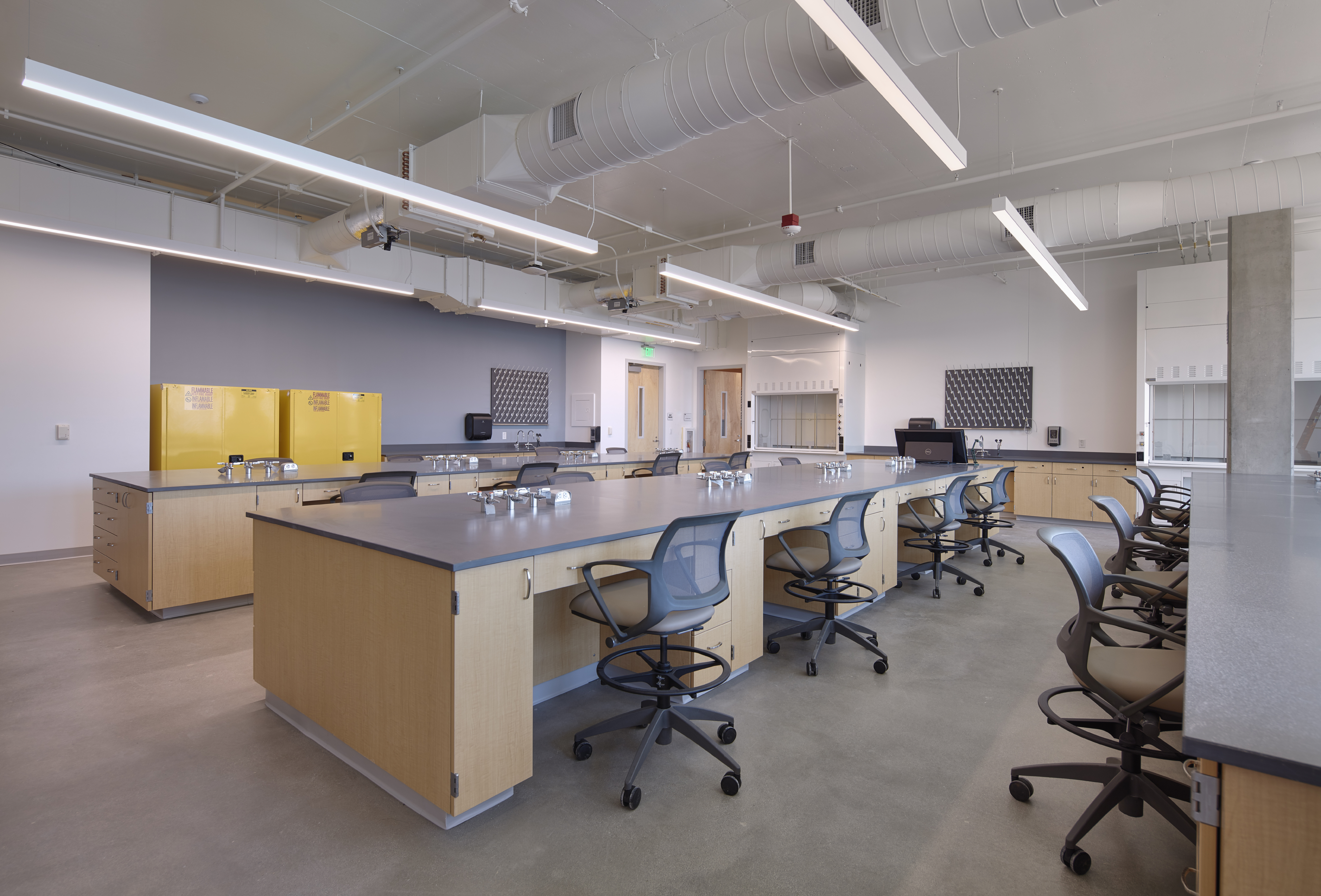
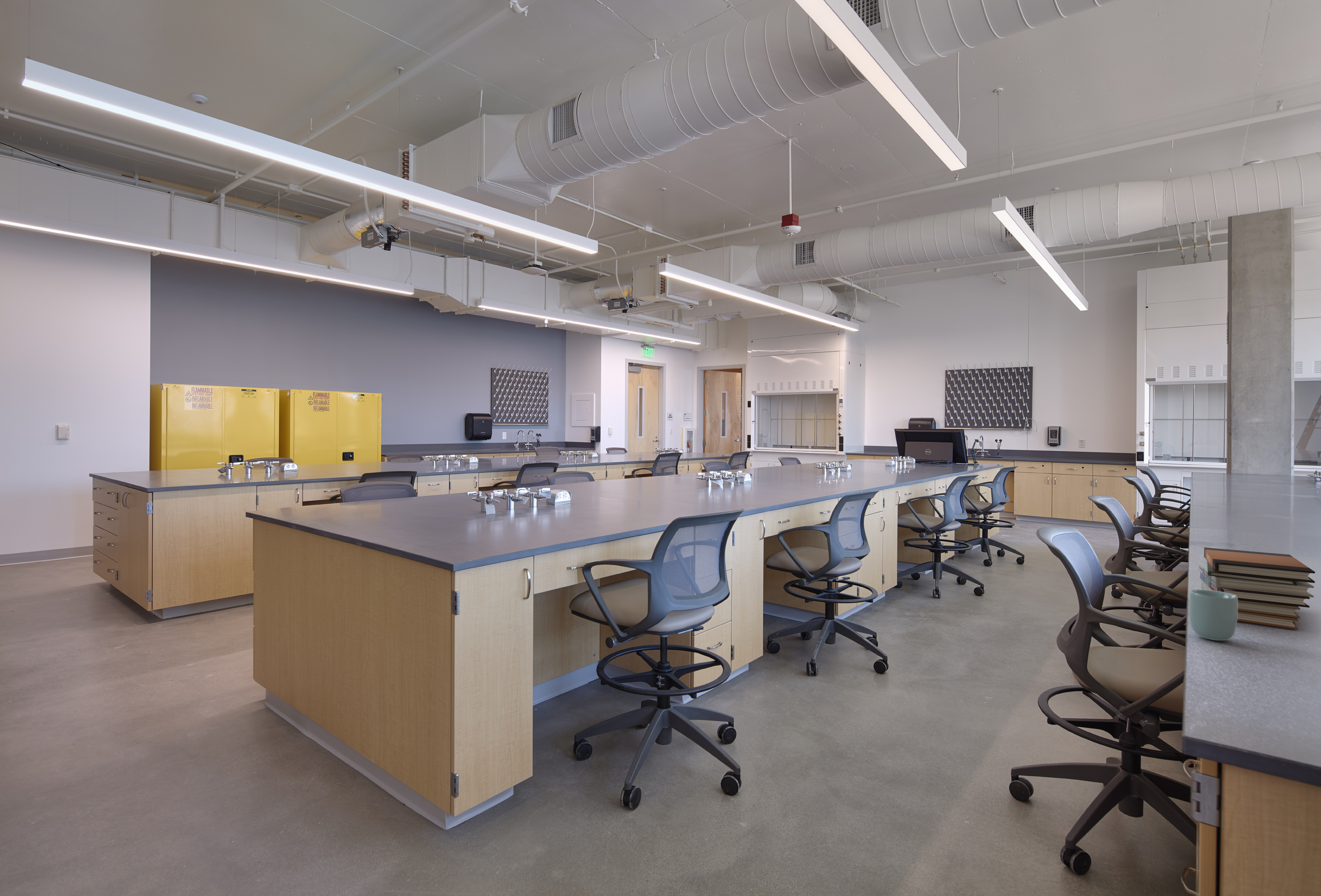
+ cup [1189,589,1238,641]
+ book stack [1198,547,1316,630]
